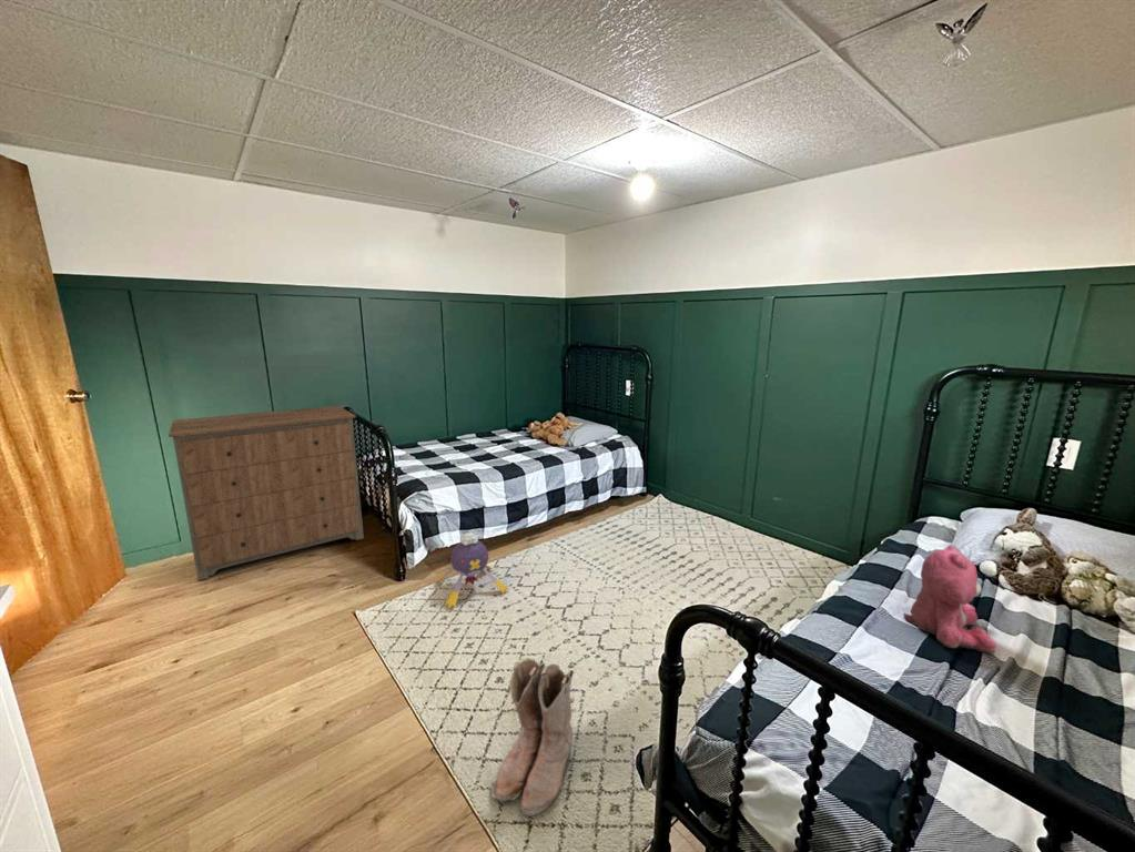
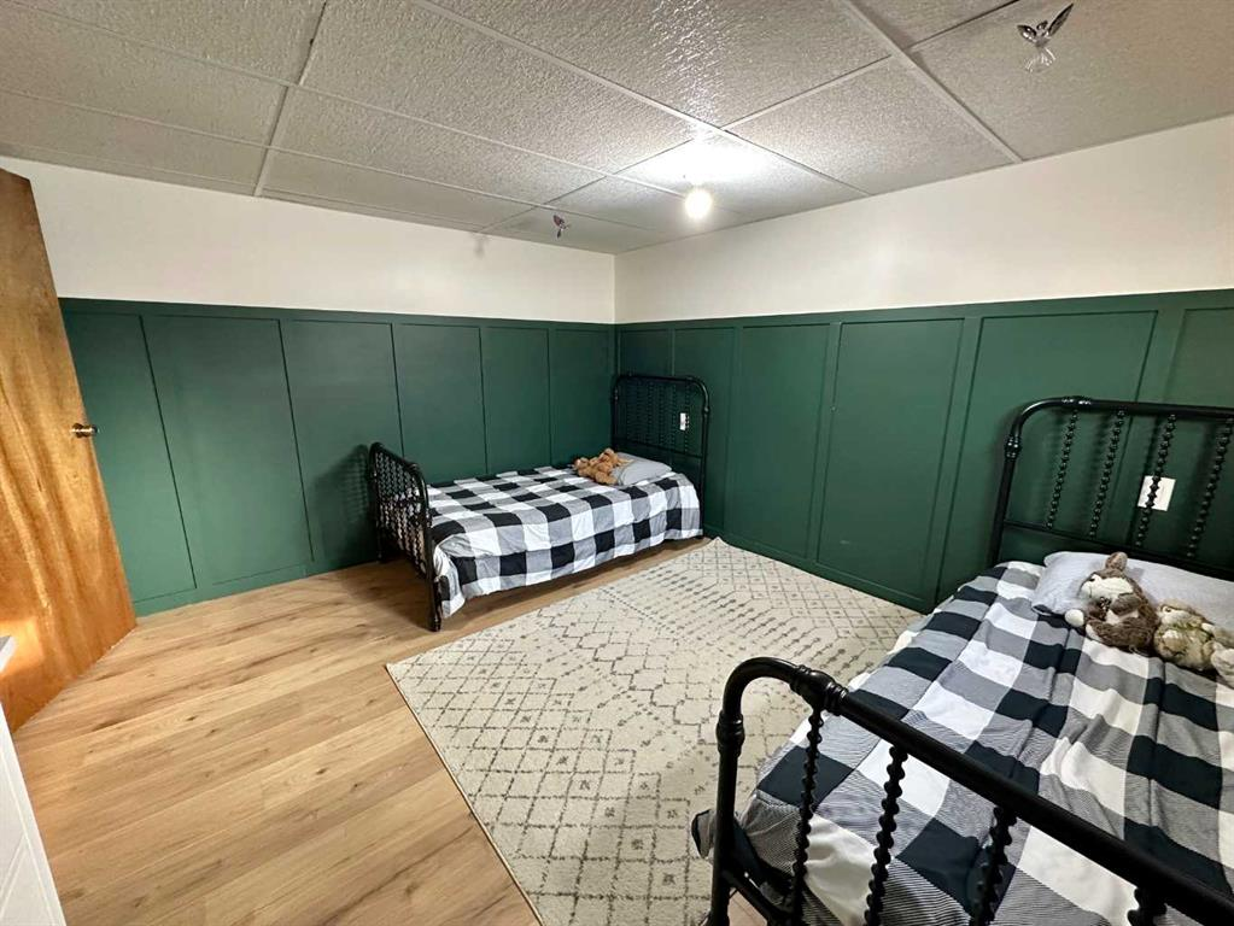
- boots [490,657,576,818]
- teddy bear [903,544,999,656]
- dresser [168,405,365,581]
- plush toy [435,531,509,610]
